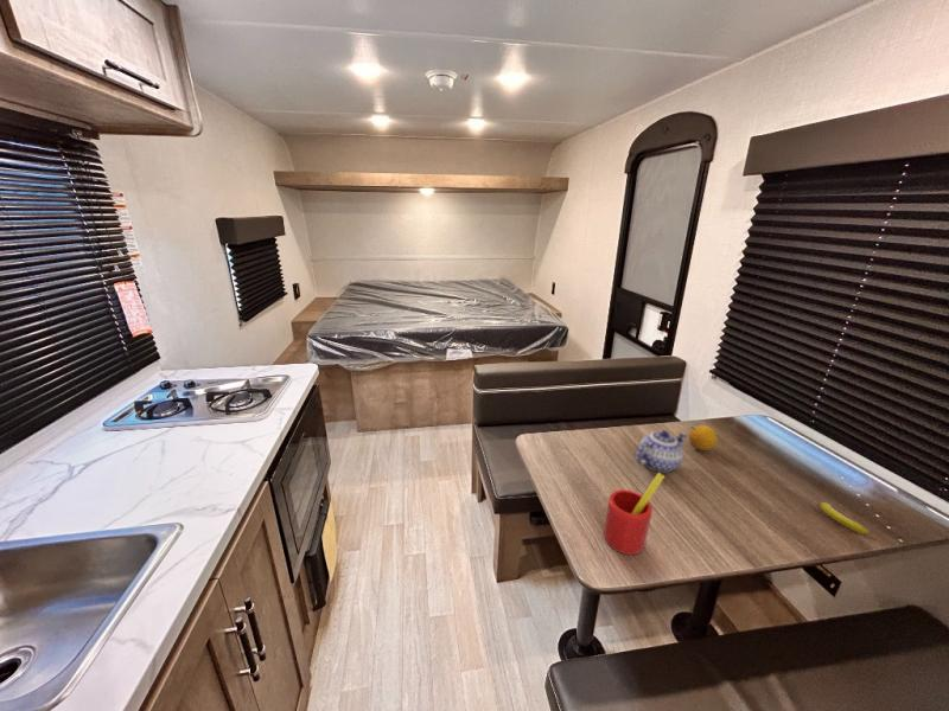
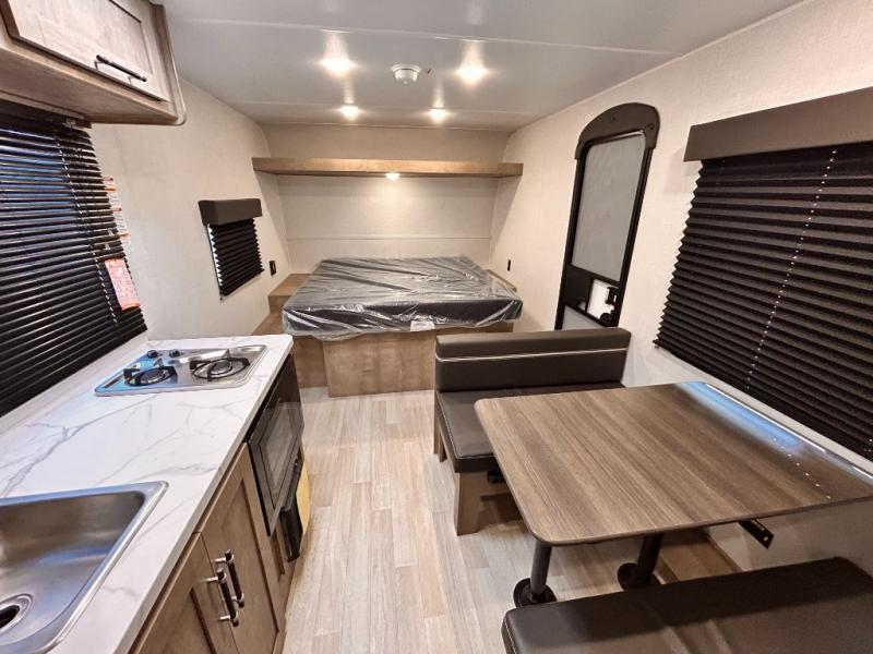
- teapot [633,429,688,474]
- banana [819,501,870,536]
- straw [603,472,665,556]
- fruit [688,424,718,451]
